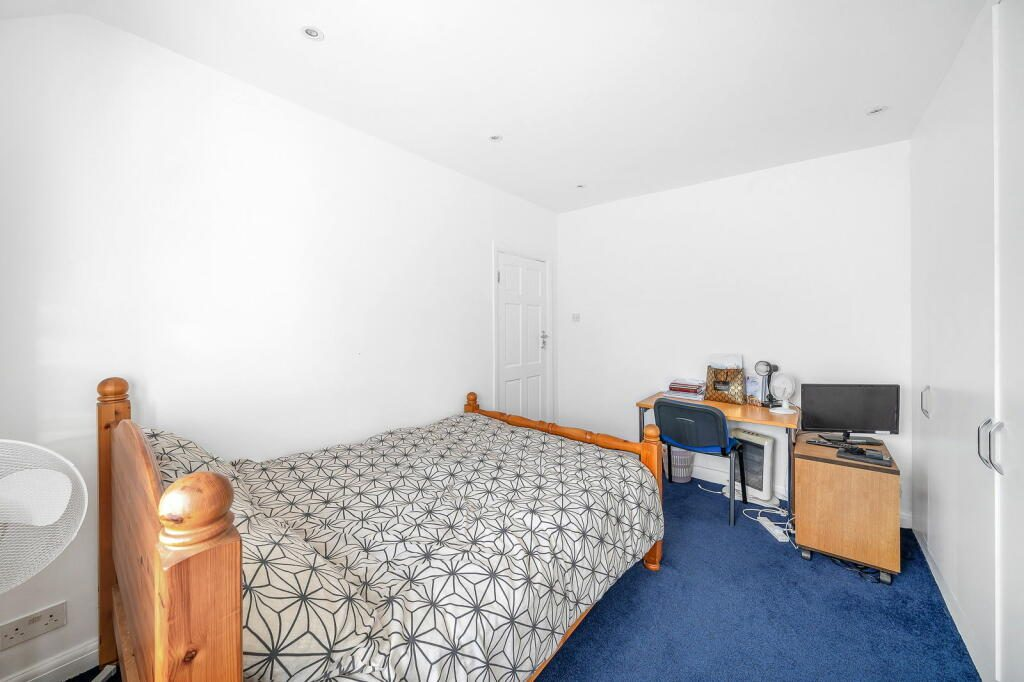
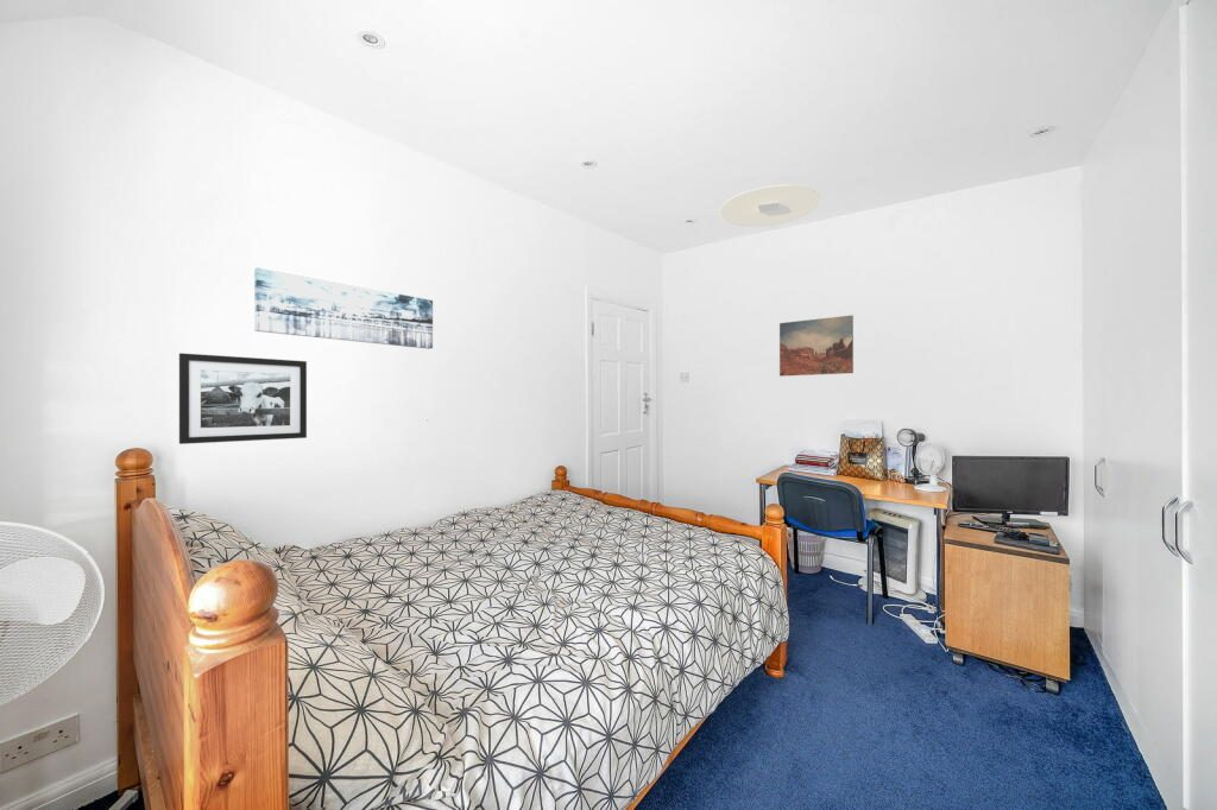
+ picture frame [178,352,308,445]
+ wall art [253,266,434,350]
+ ceiling light [718,184,822,228]
+ wall art [778,314,855,378]
